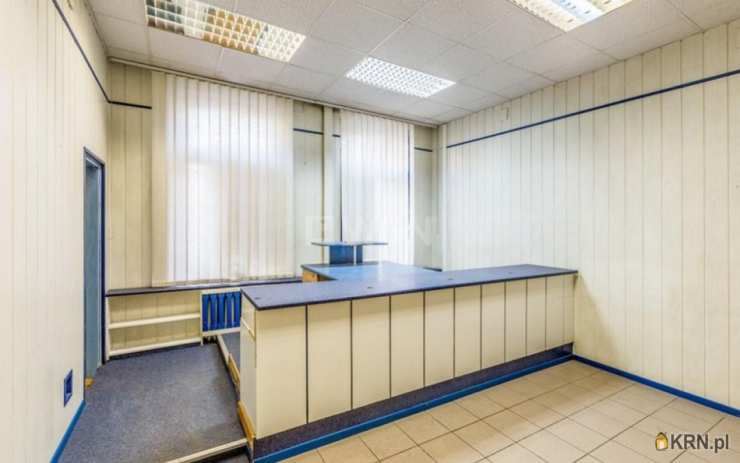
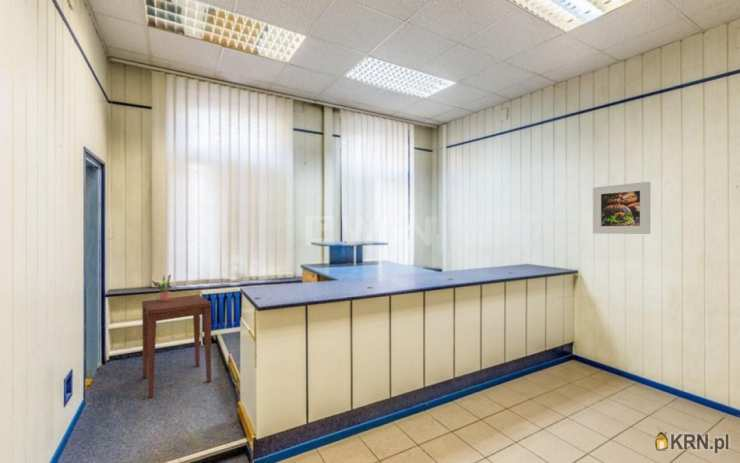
+ potted plant [150,274,172,301]
+ side table [141,294,212,399]
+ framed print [592,181,652,235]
